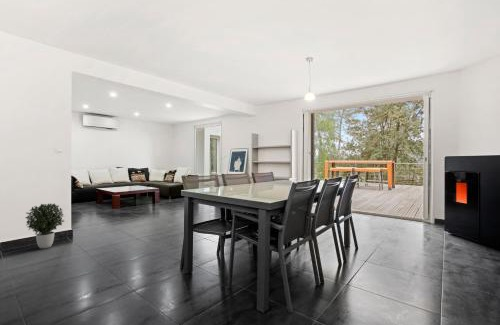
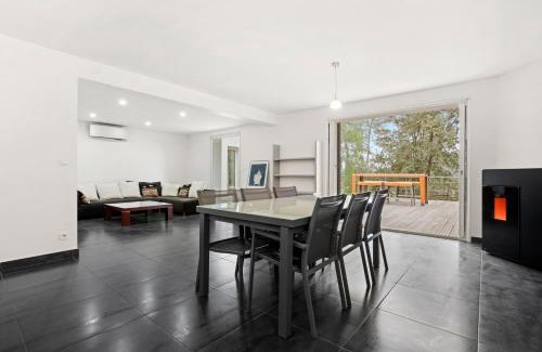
- potted plant [25,202,65,250]
